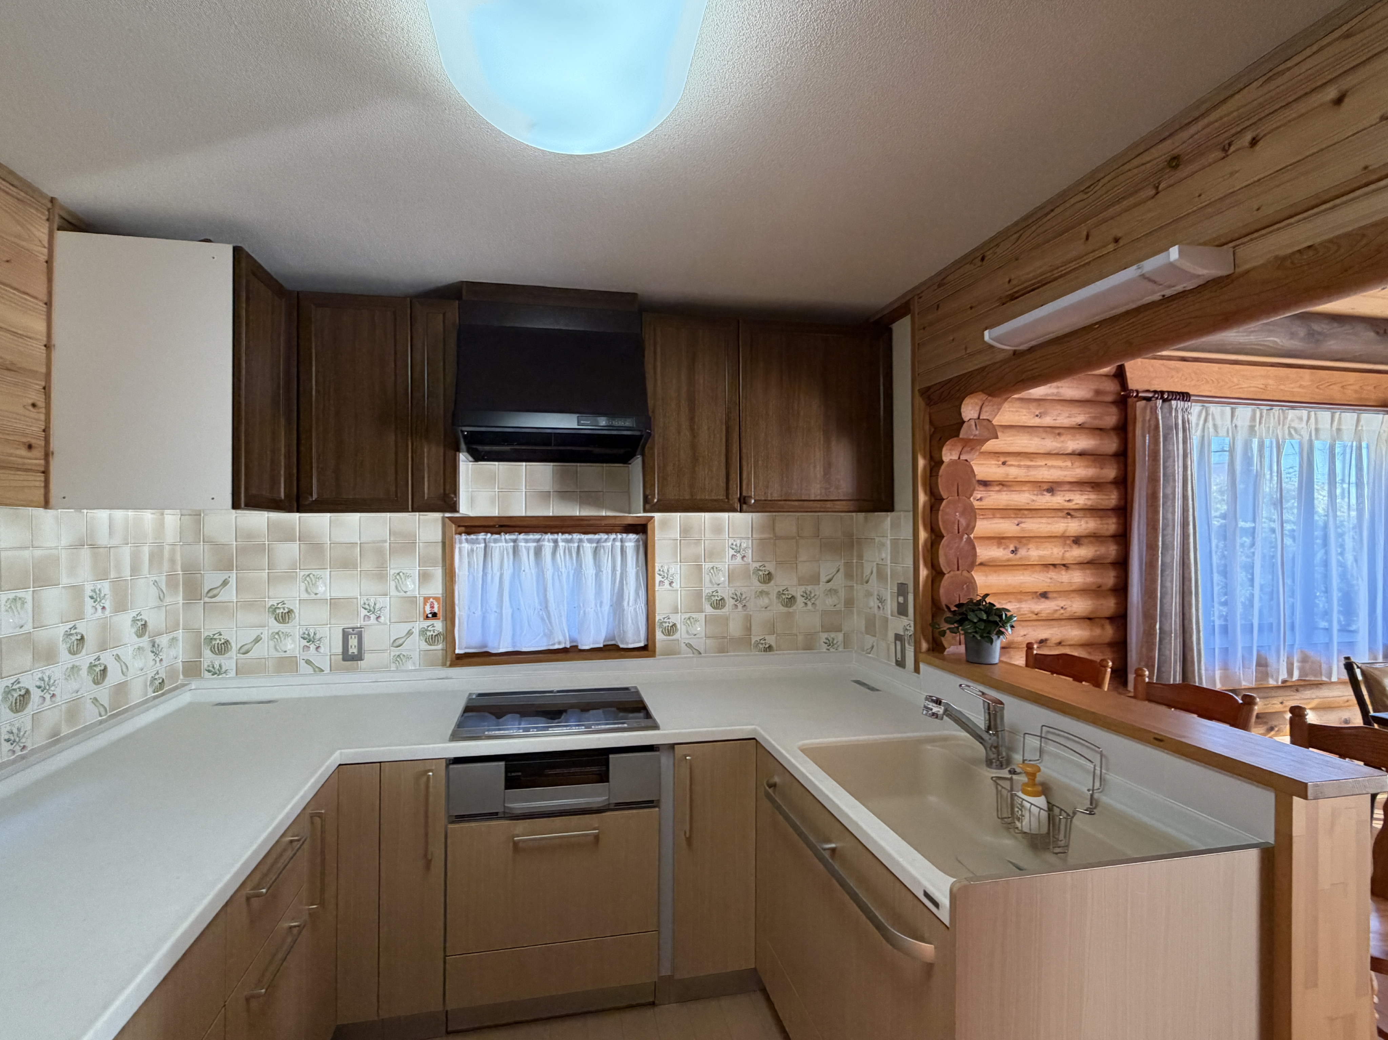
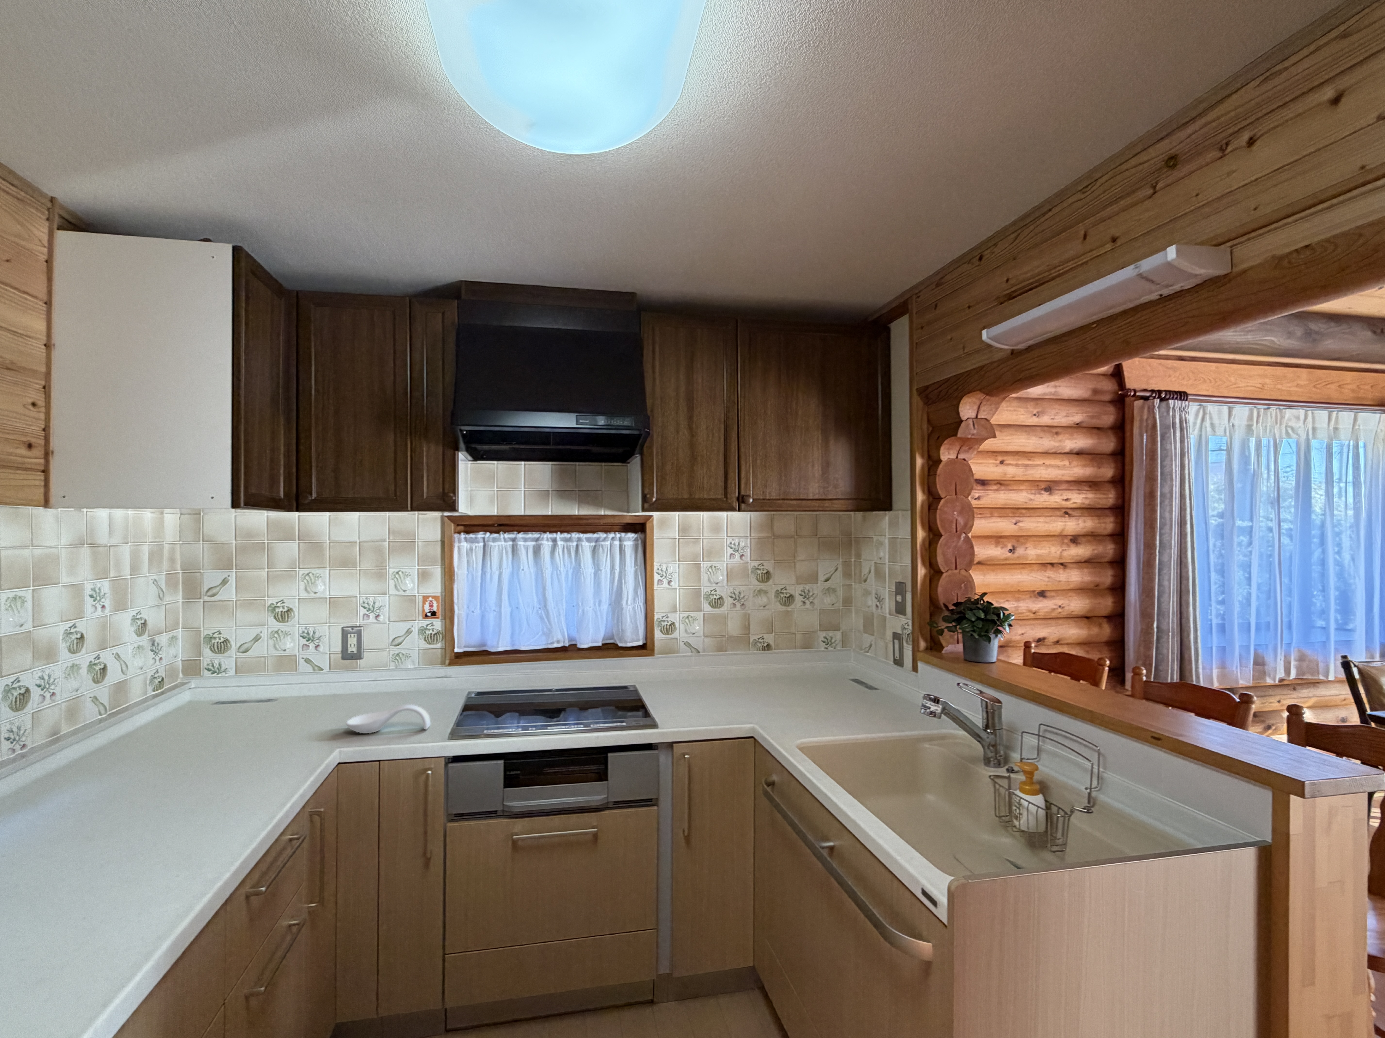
+ spoon rest [346,704,431,734]
